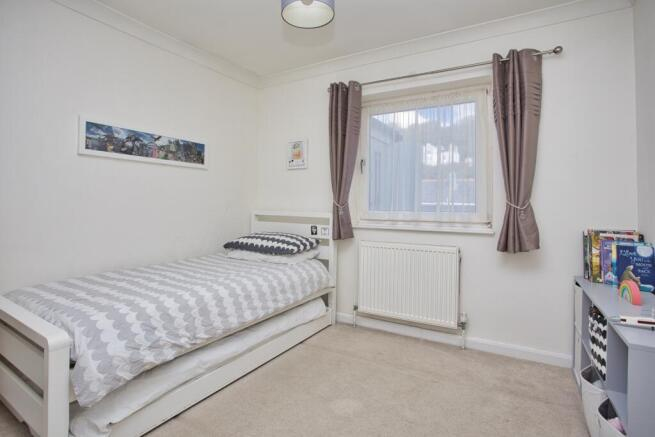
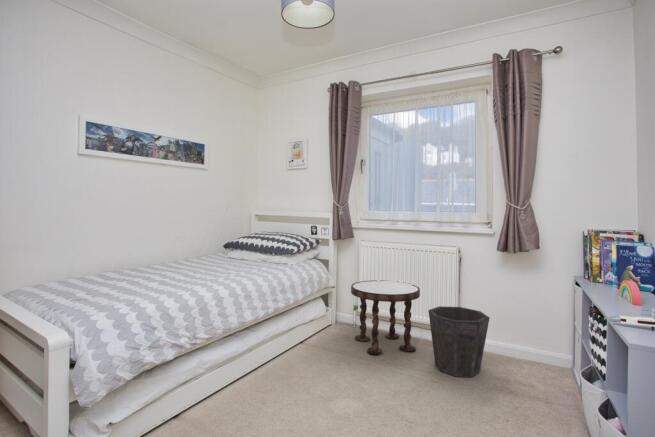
+ waste bin [427,305,490,378]
+ side table [350,279,421,355]
